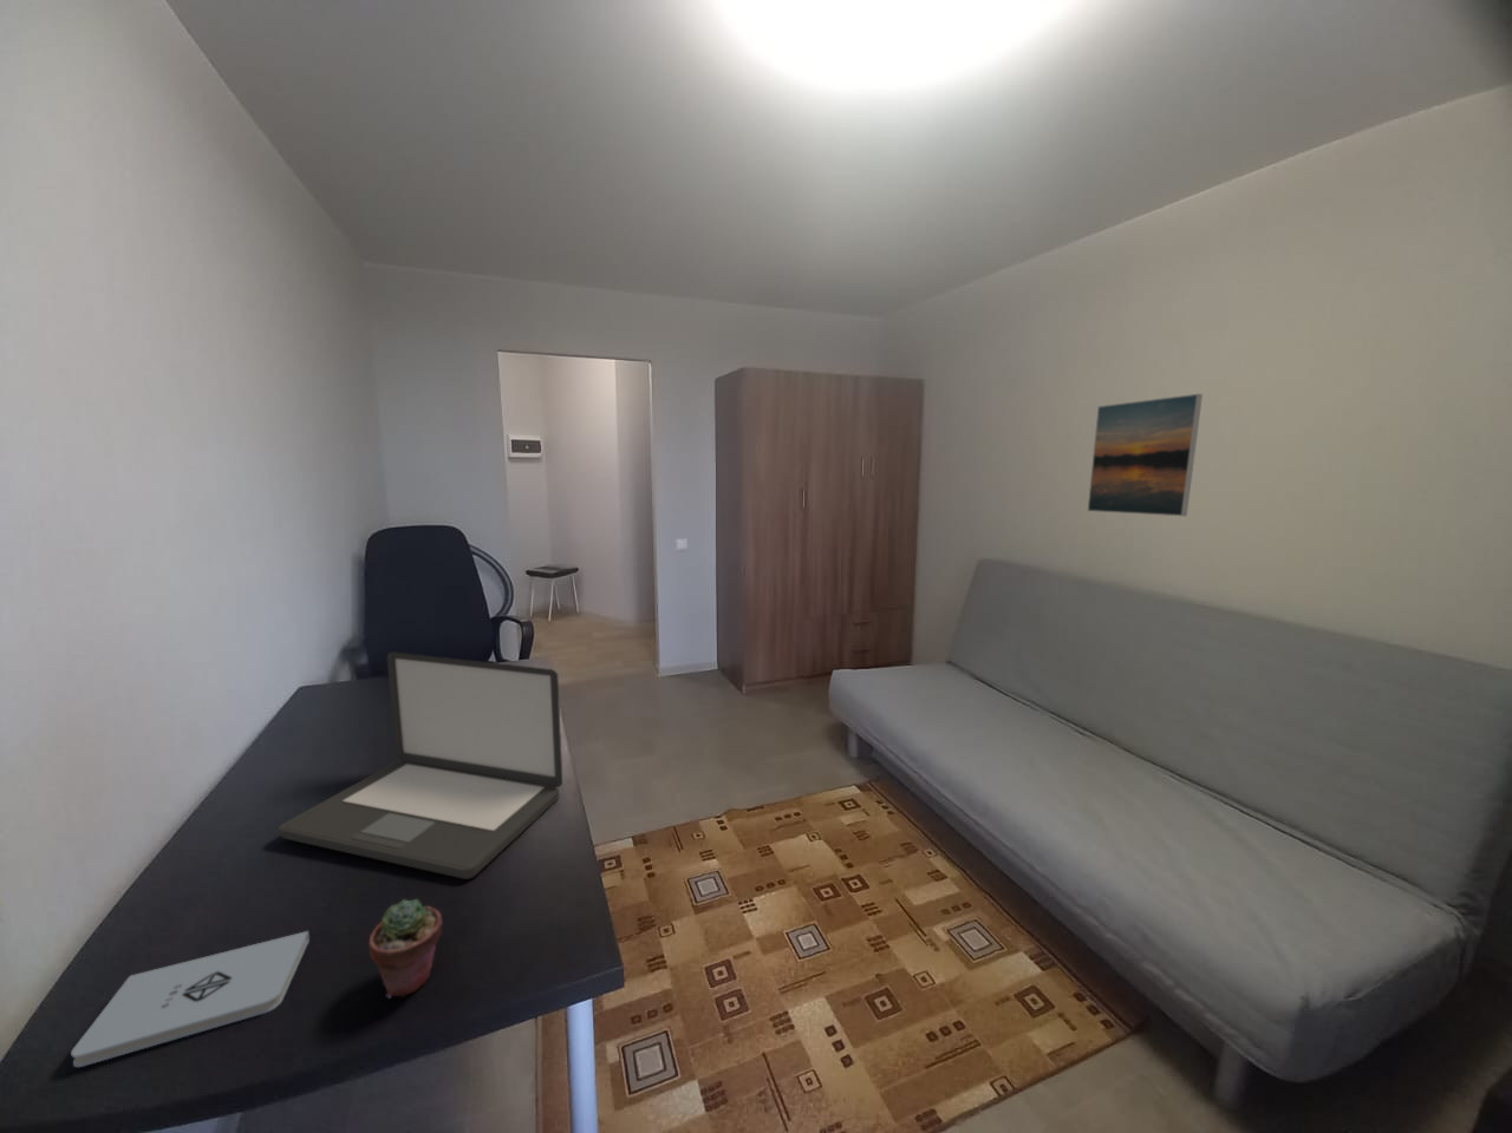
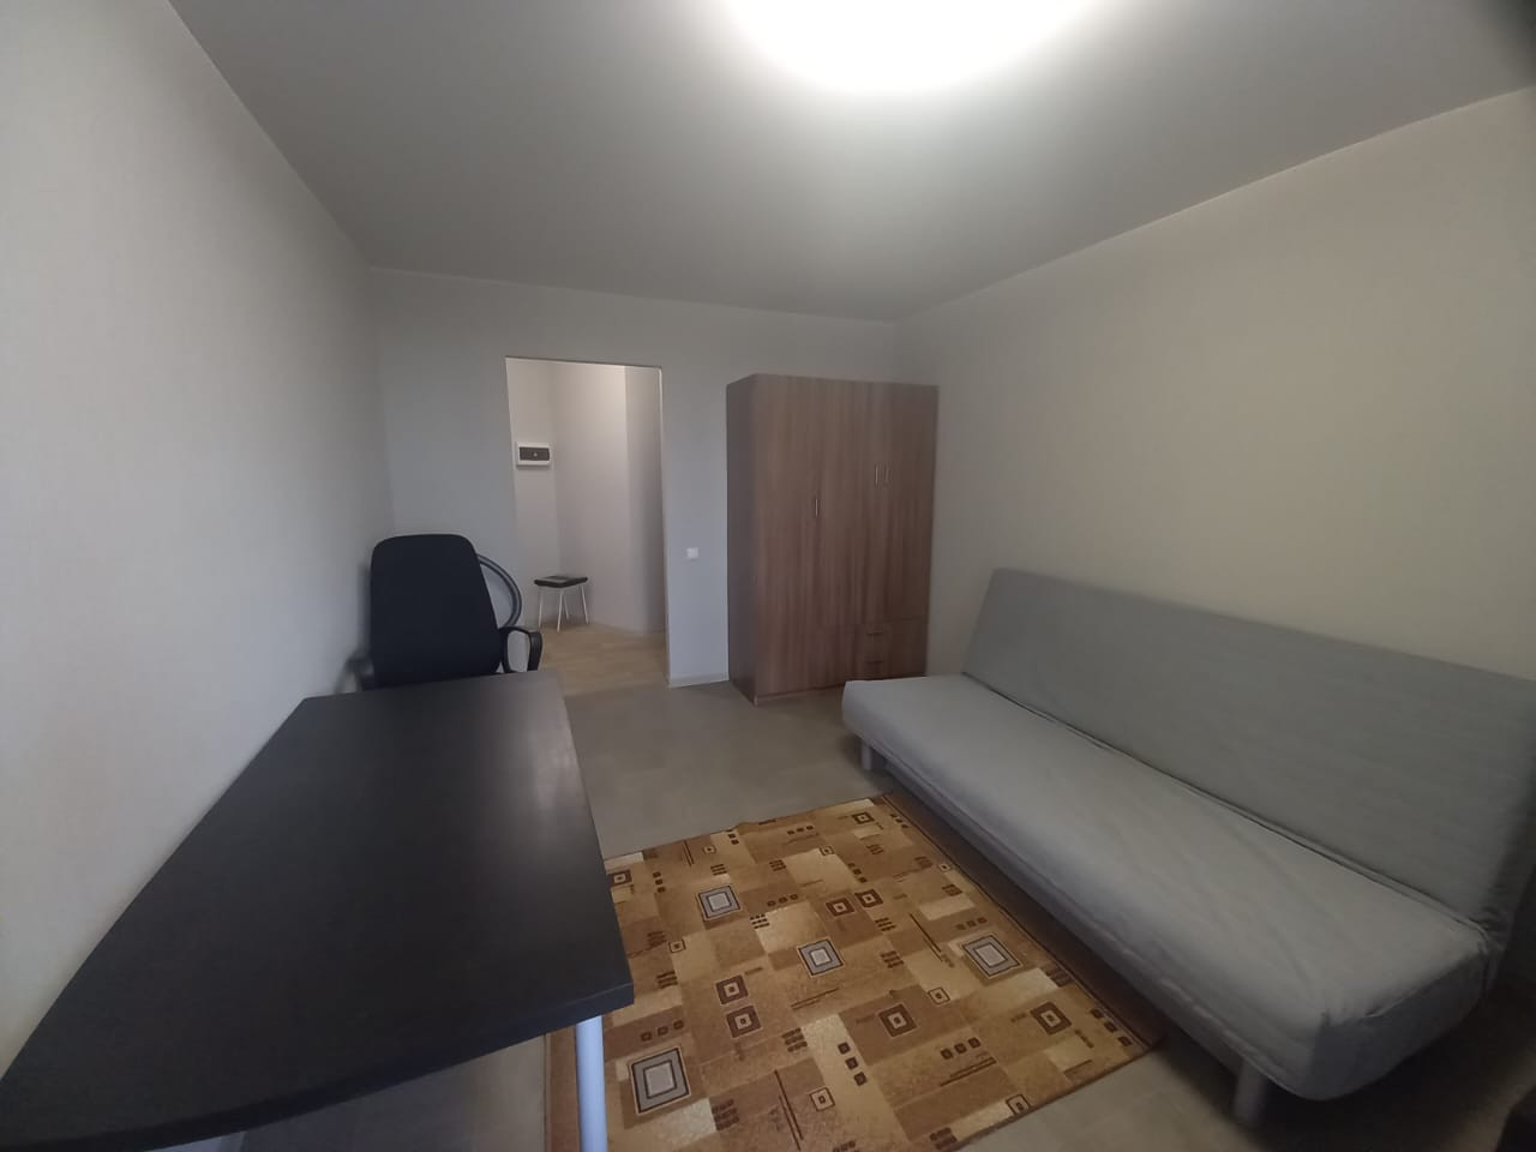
- notepad [70,929,311,1068]
- potted succulent [368,899,444,999]
- laptop [277,651,563,881]
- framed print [1087,393,1204,517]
